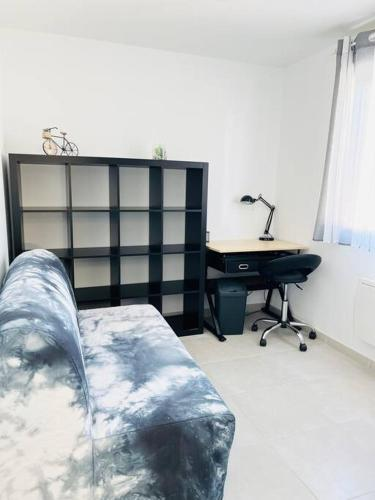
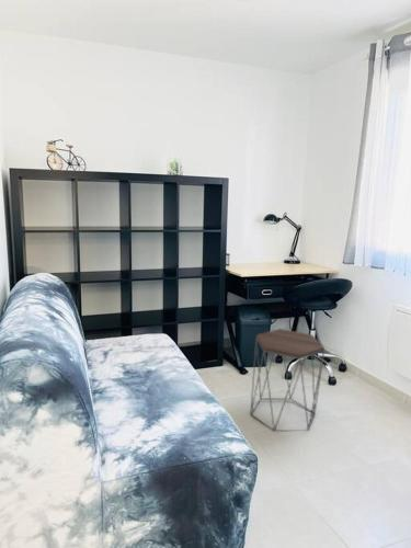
+ side table [249,328,326,433]
